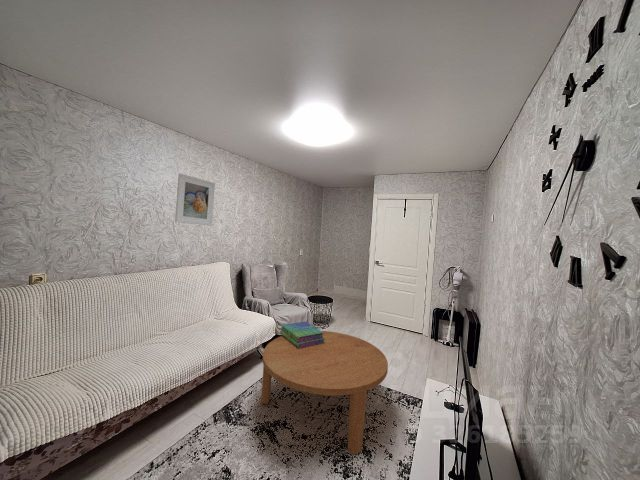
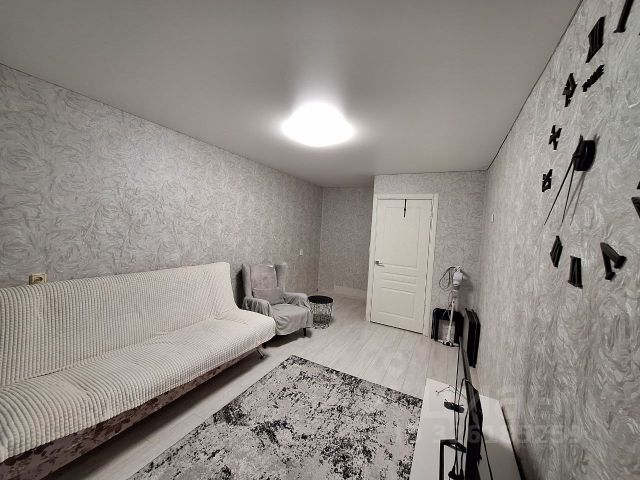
- stack of books [279,321,325,348]
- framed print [174,173,216,227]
- coffee table [260,330,389,456]
